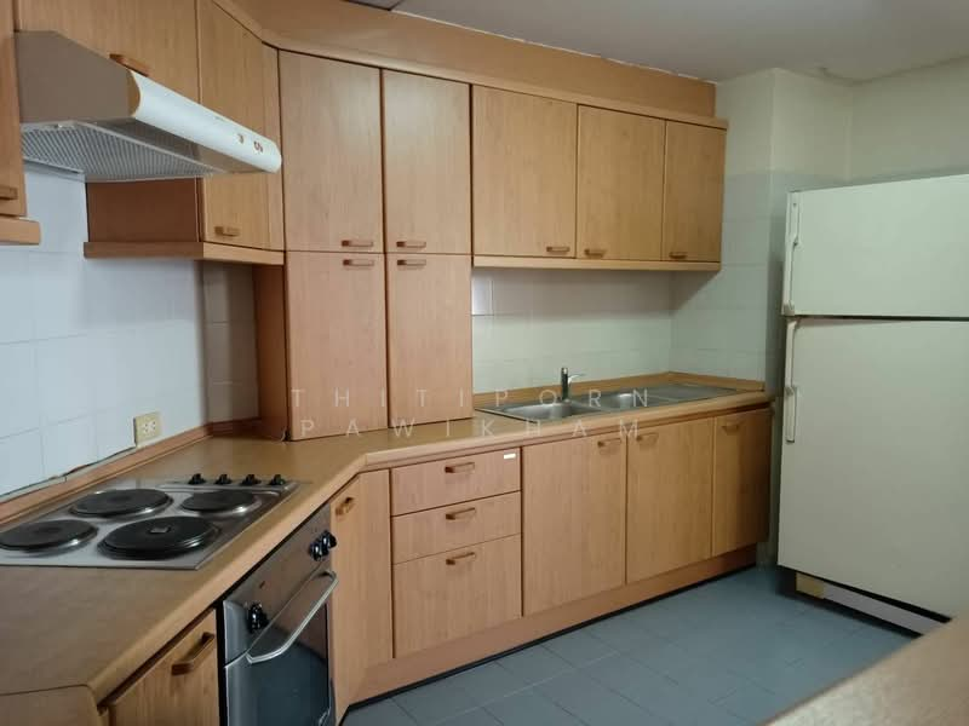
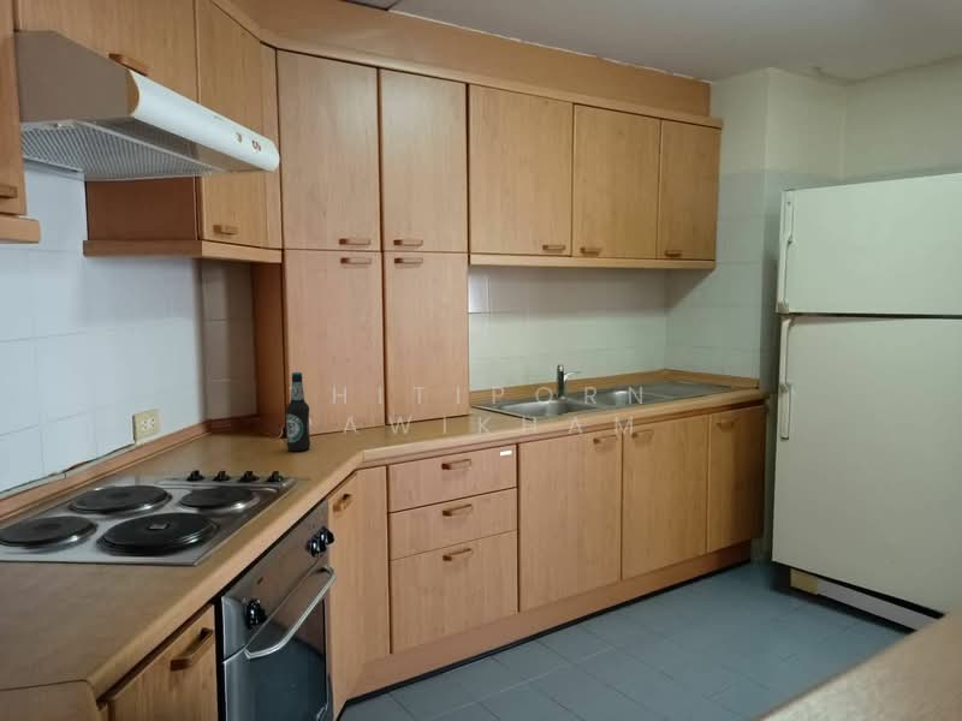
+ bottle [285,371,311,452]
